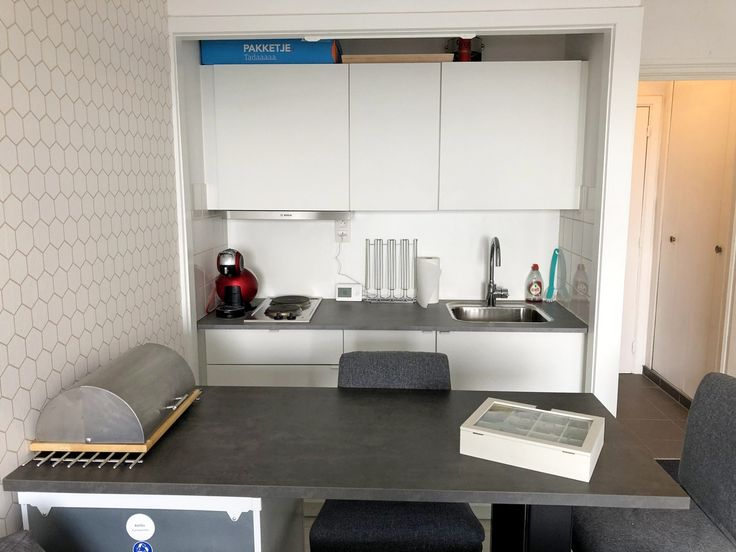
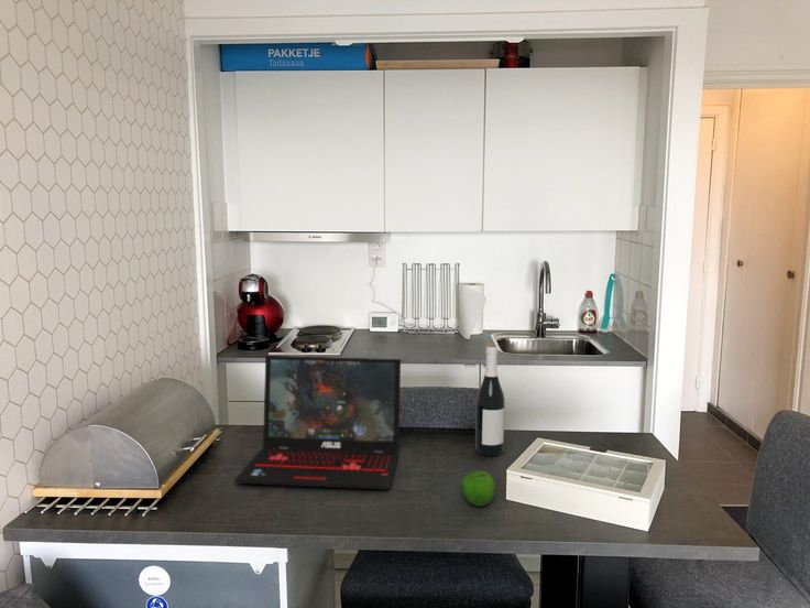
+ apple [460,469,496,508]
+ laptop [233,355,402,491]
+ wine bottle [474,344,506,457]
